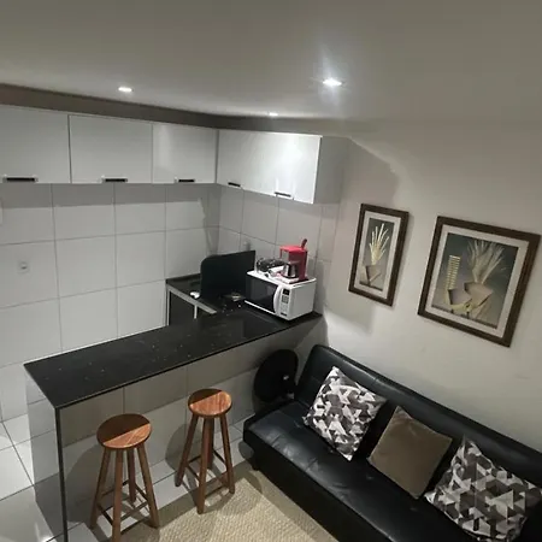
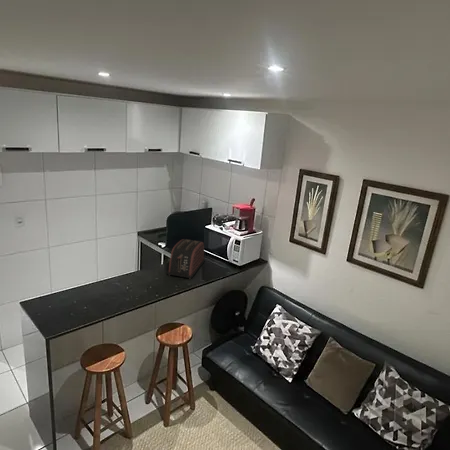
+ toaster [166,238,206,280]
